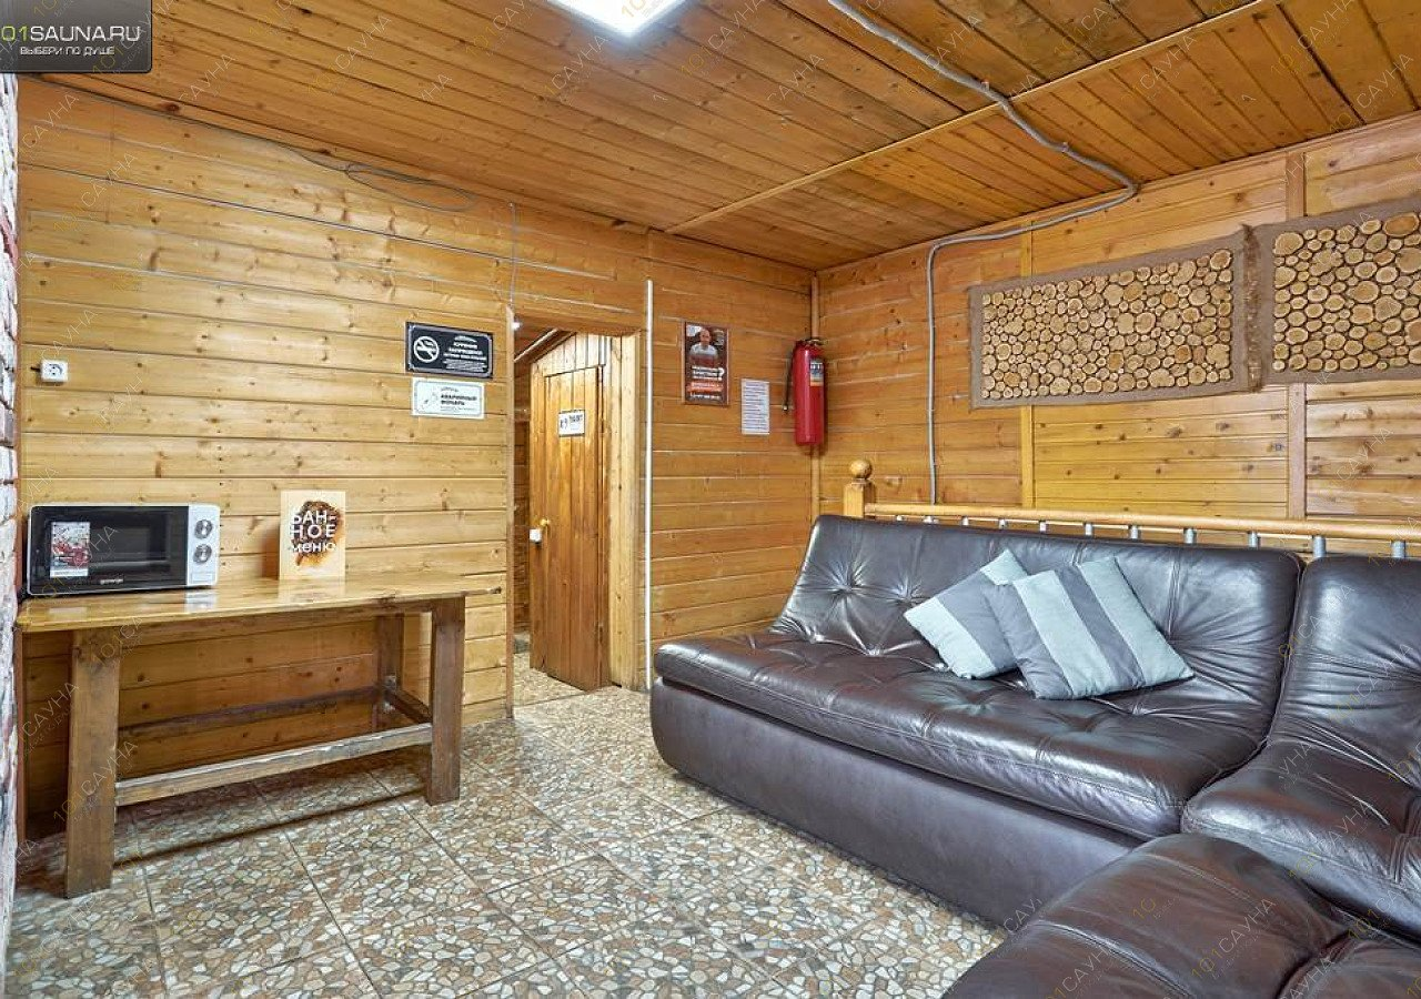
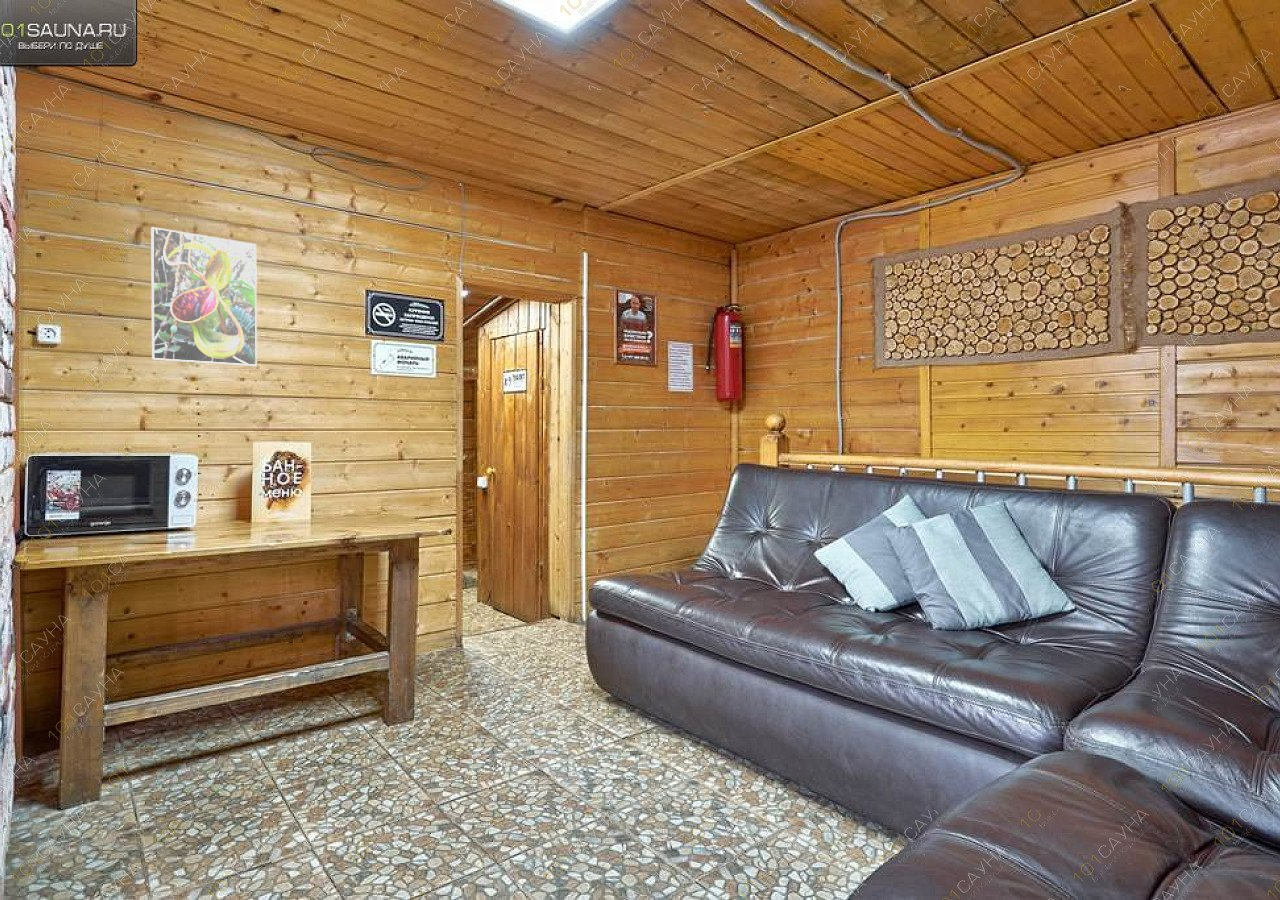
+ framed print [150,226,258,367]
